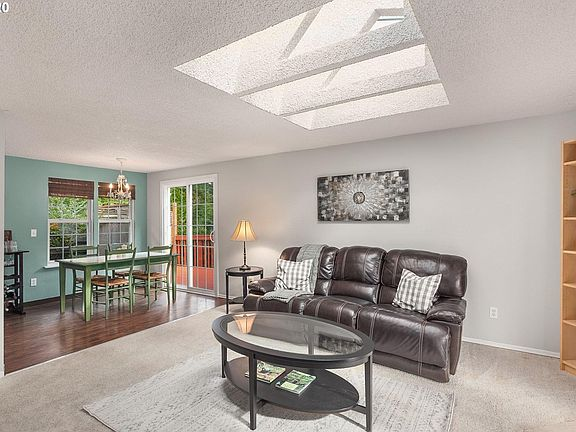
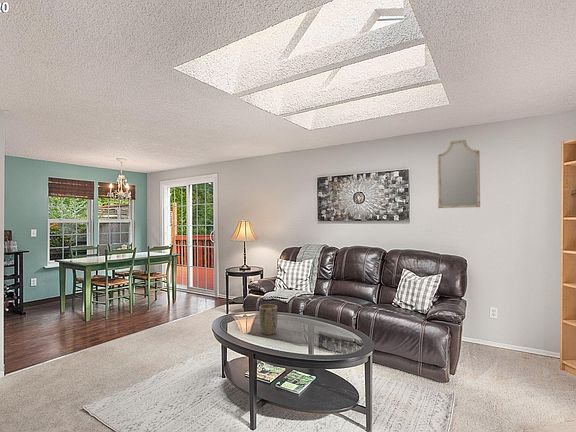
+ home mirror [437,139,481,209]
+ plant pot [258,303,278,336]
